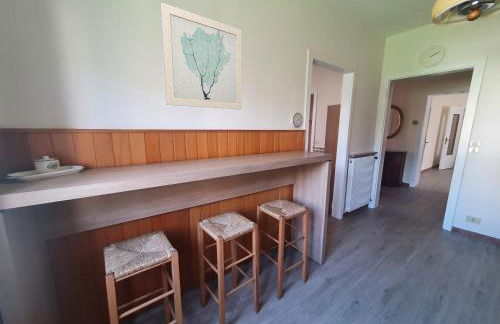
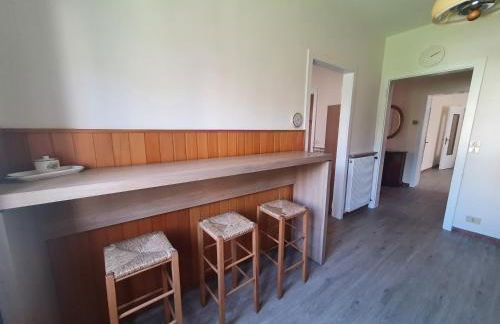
- wall art [160,2,243,111]
